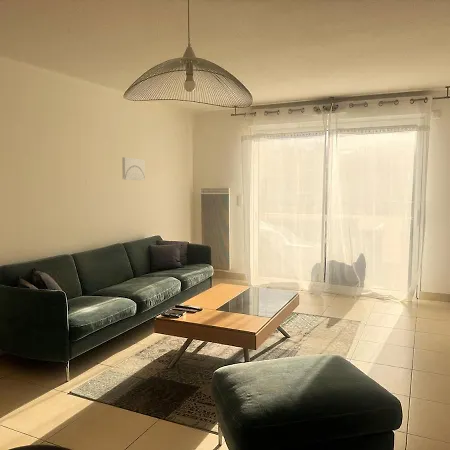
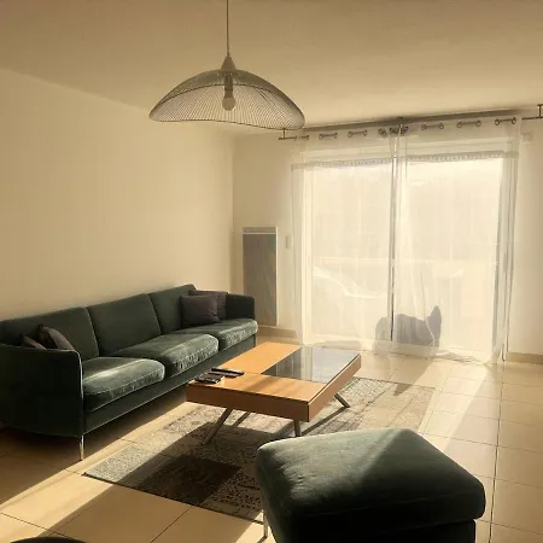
- wall art [121,156,146,181]
